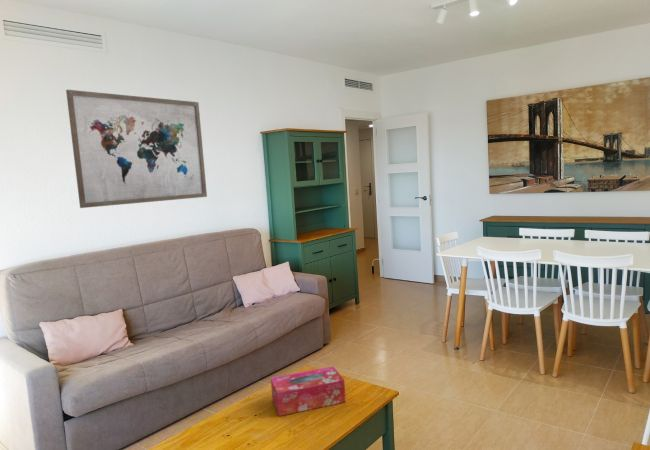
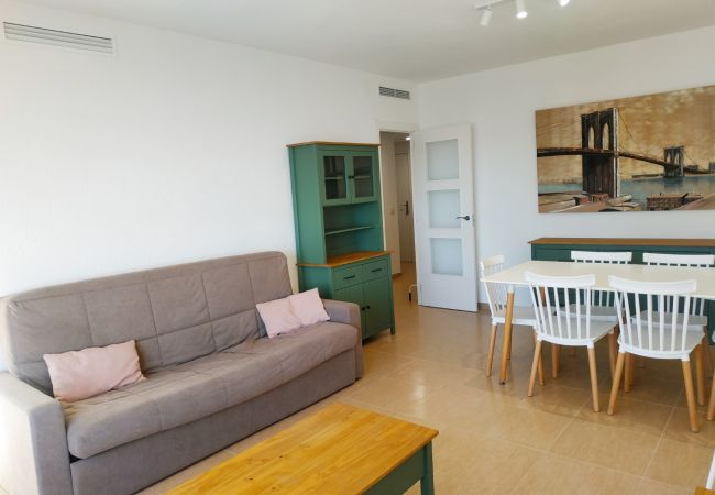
- wall art [65,89,208,209]
- tissue box [270,366,347,417]
